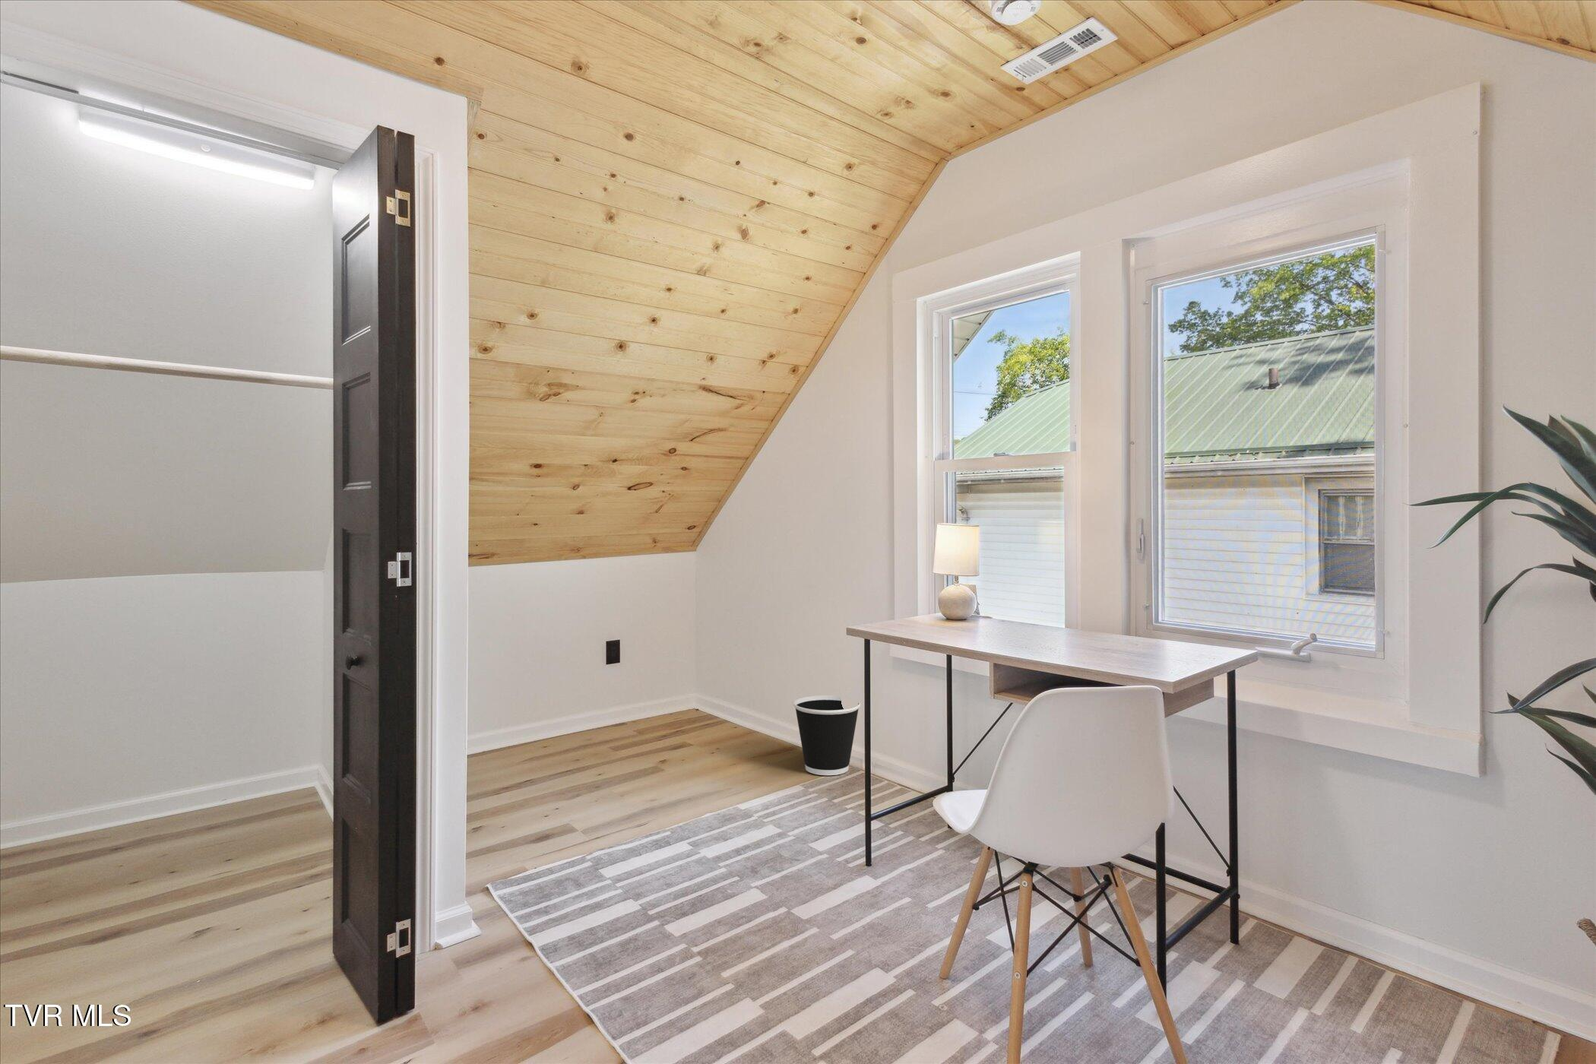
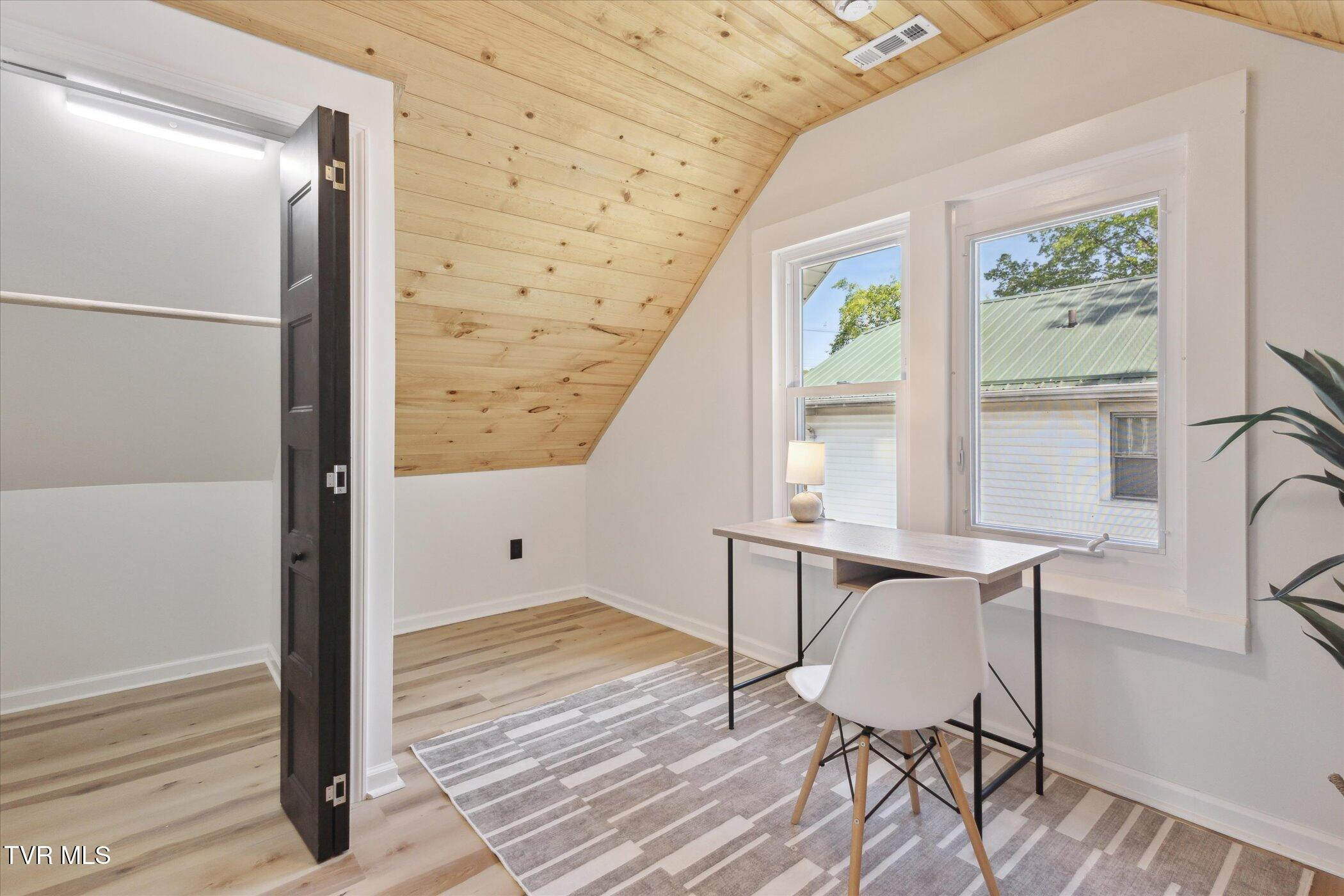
- wastebasket [793,695,861,775]
